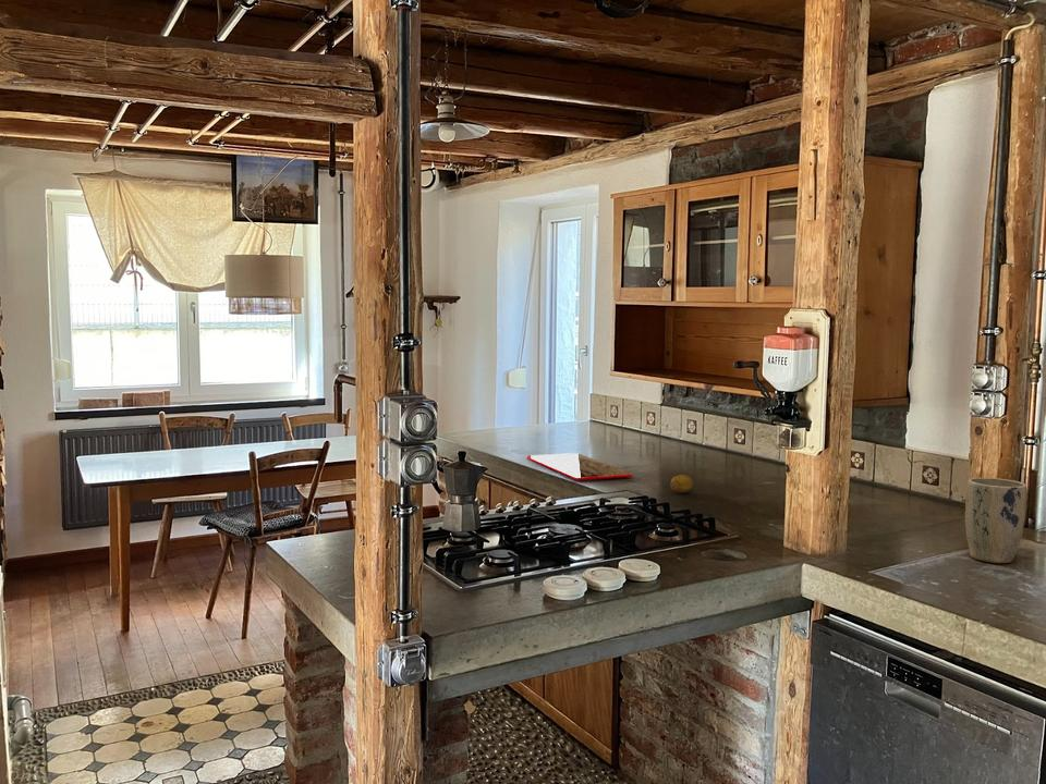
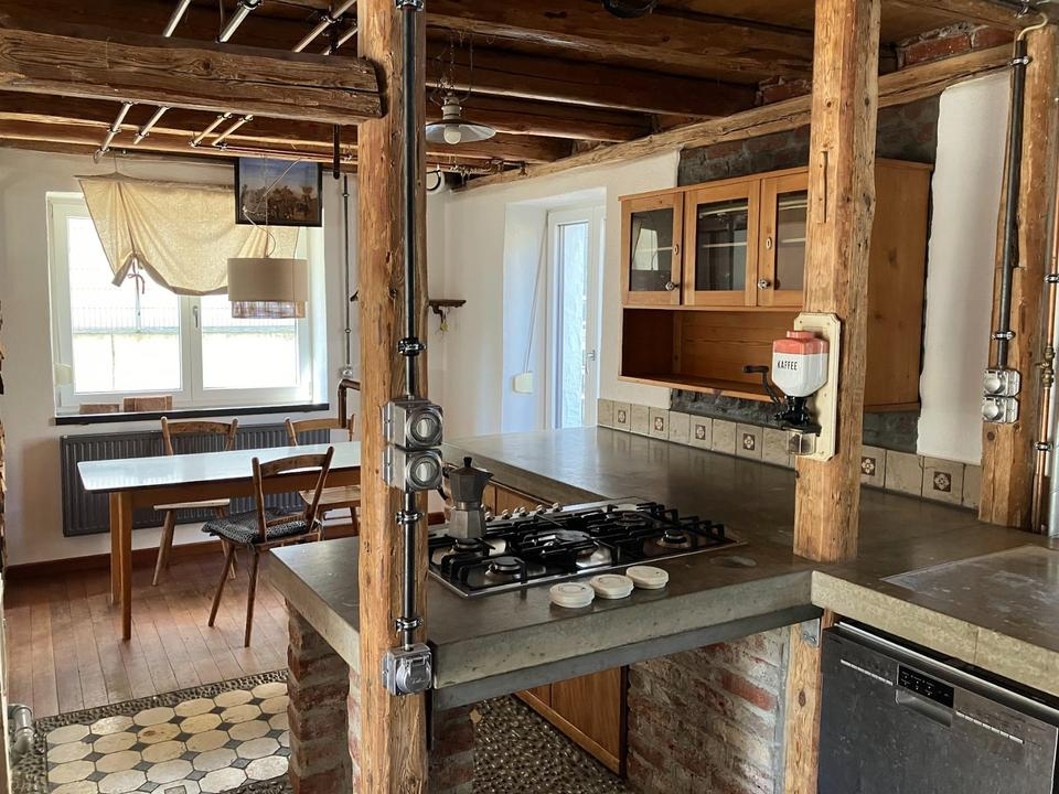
- cutting board [526,452,634,481]
- plant pot [964,477,1027,564]
- fruit [669,474,694,494]
